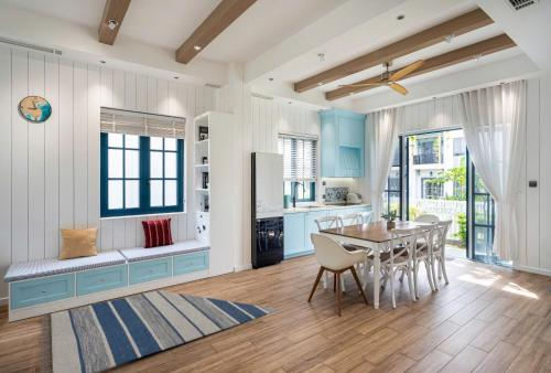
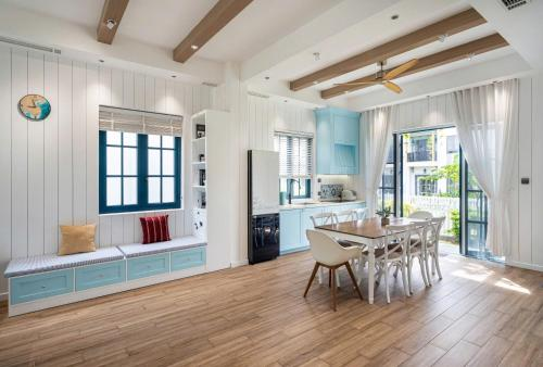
- rug [39,289,281,373]
